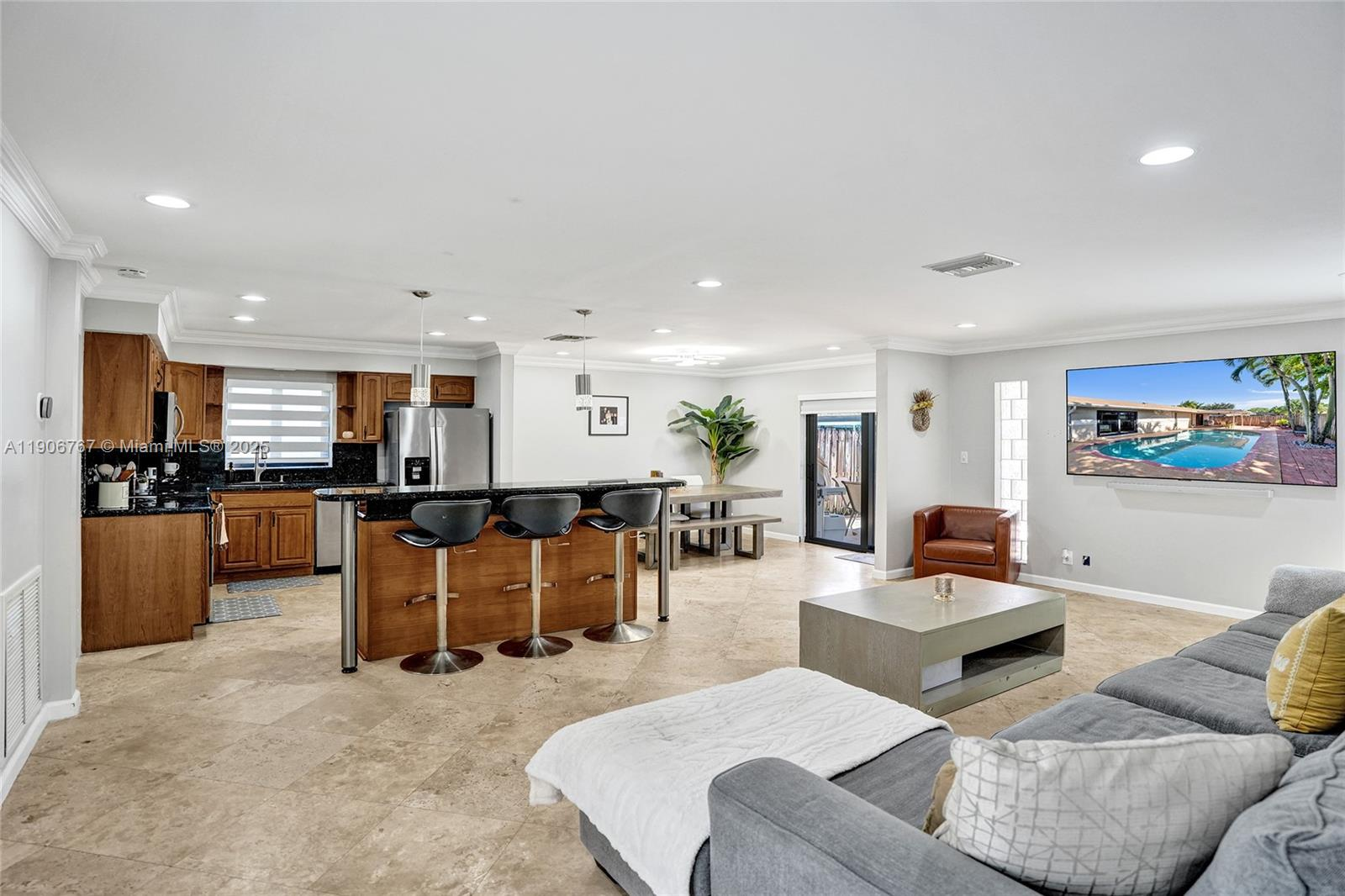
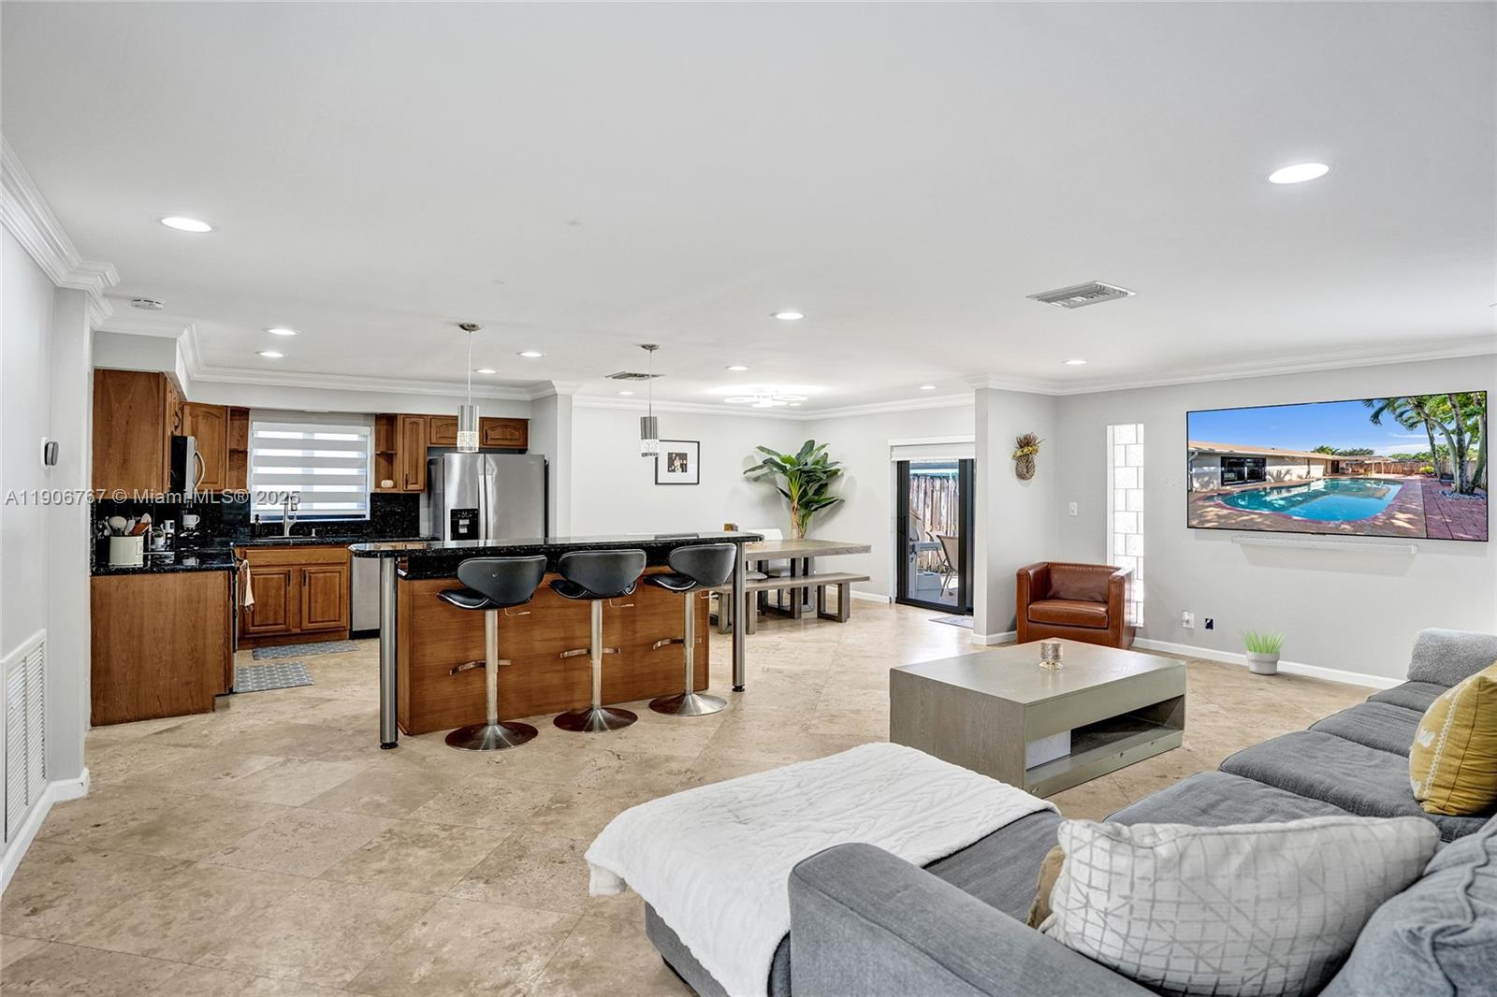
+ potted plant [1235,628,1289,675]
